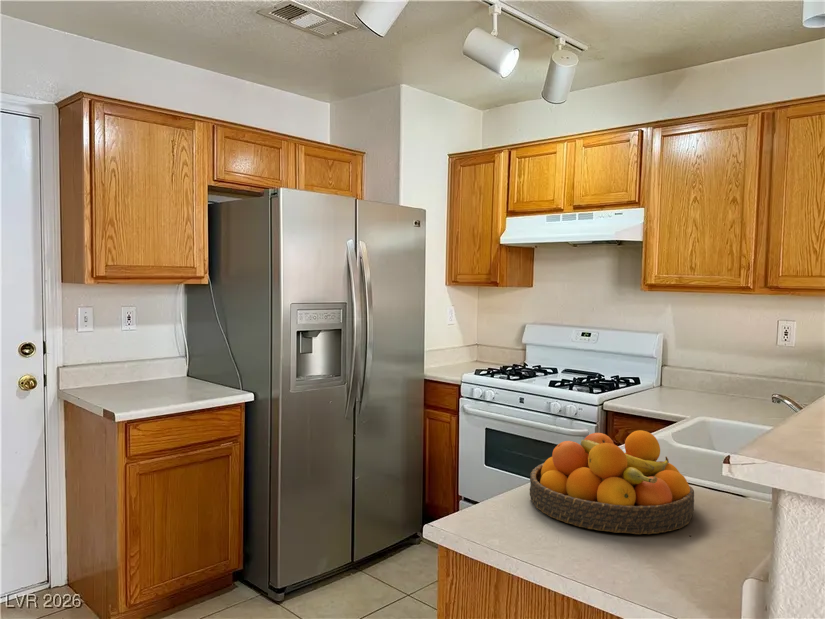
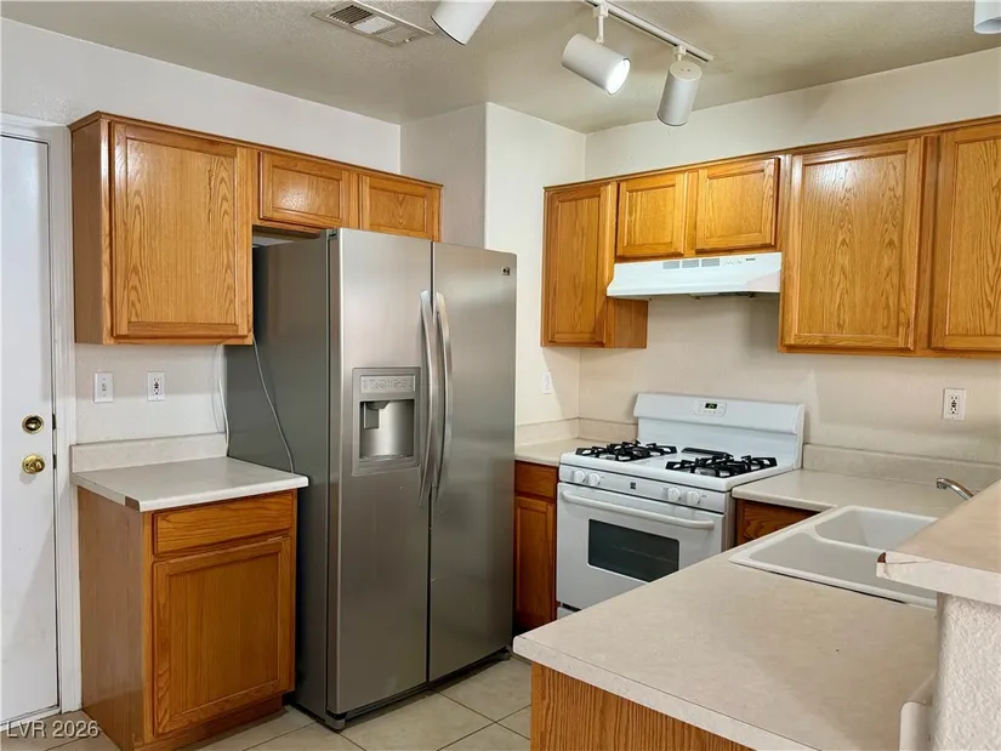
- fruit bowl [529,429,695,535]
